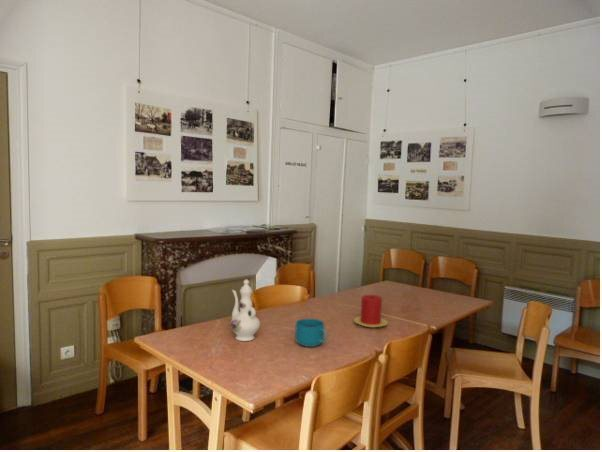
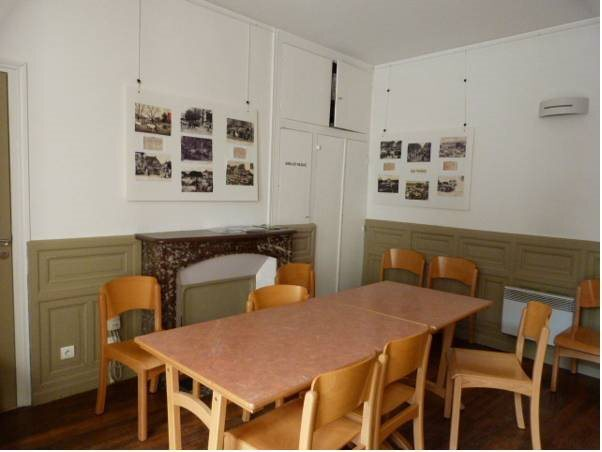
- chinaware [229,279,261,342]
- cup [294,318,328,348]
- candle [353,294,389,328]
